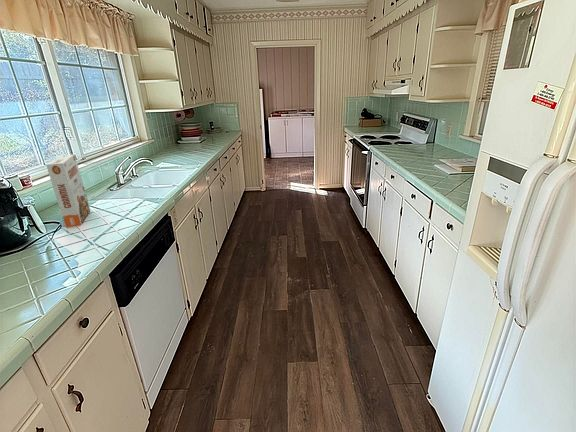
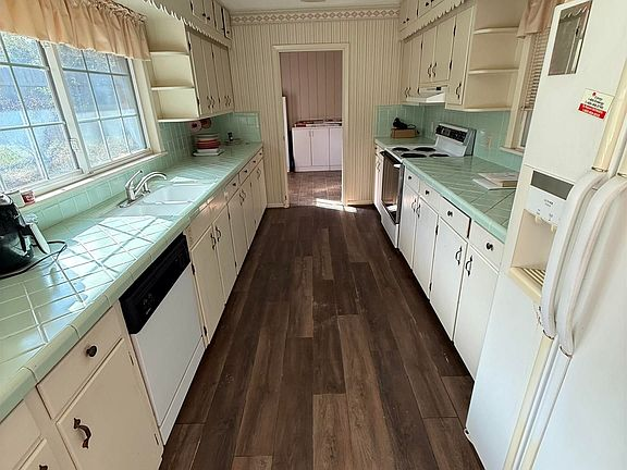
- cereal box [45,153,91,229]
